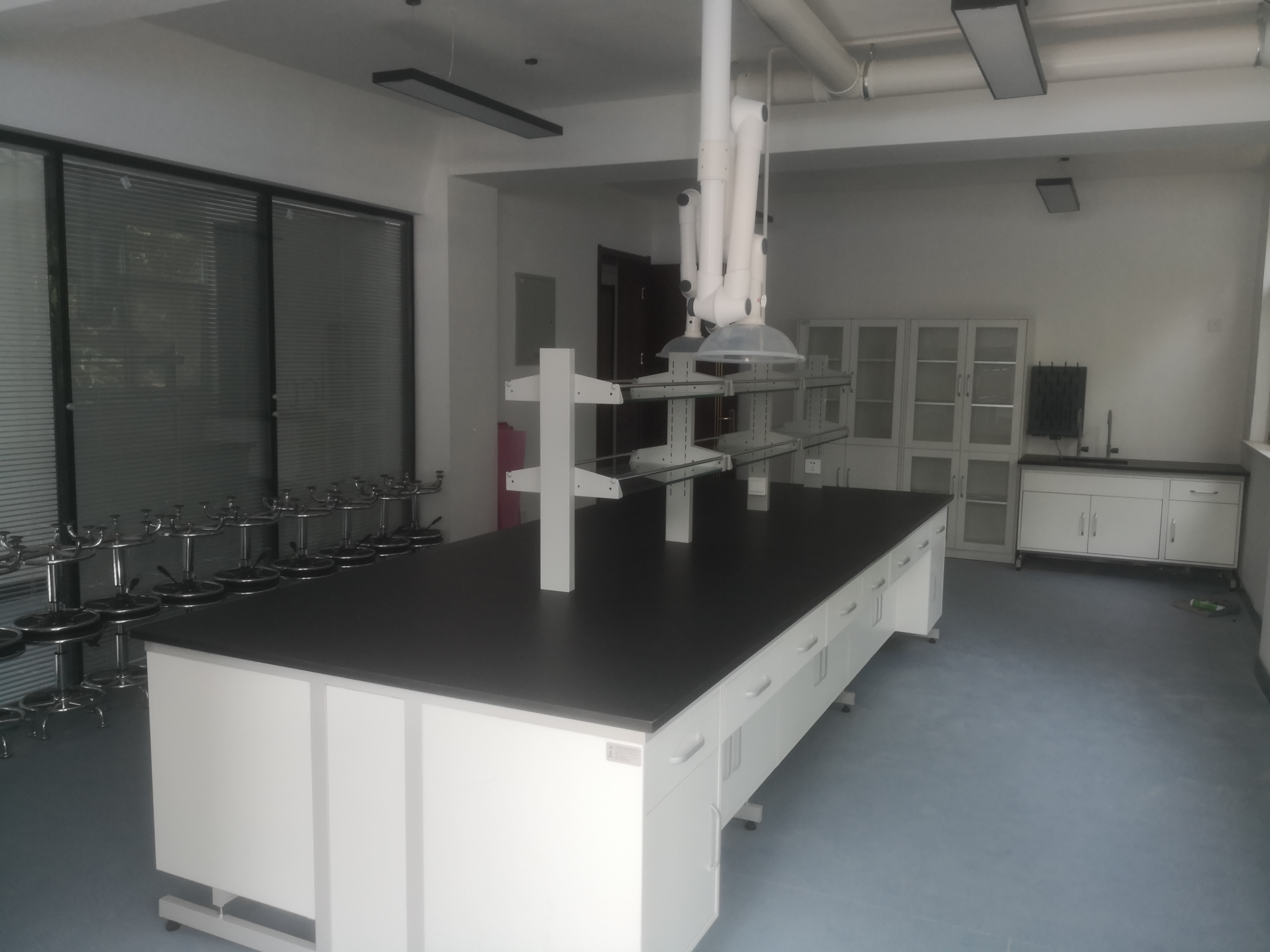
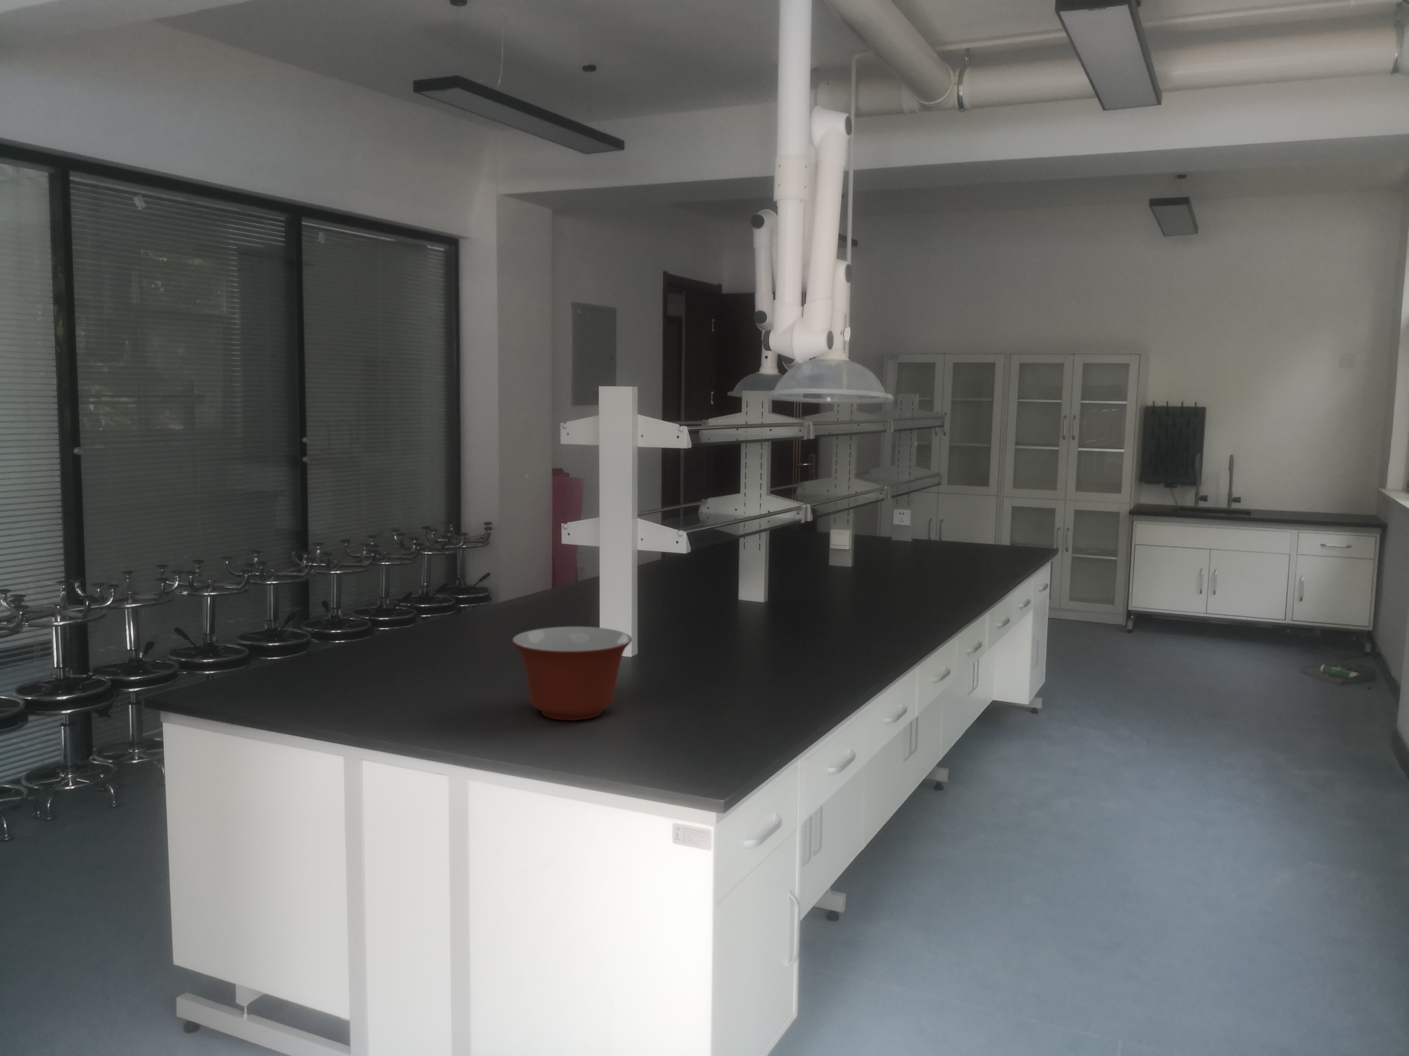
+ mixing bowl [511,627,632,721]
